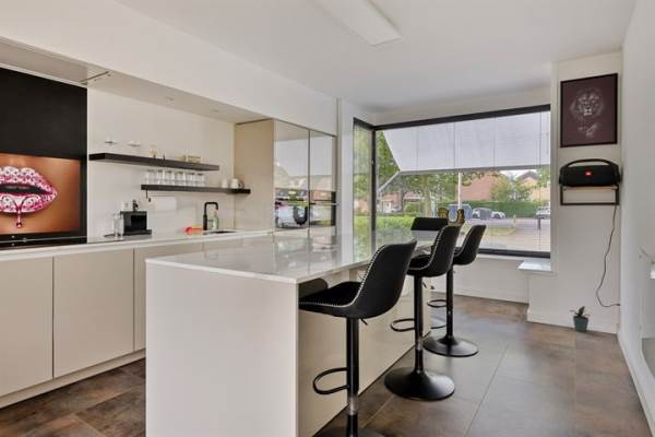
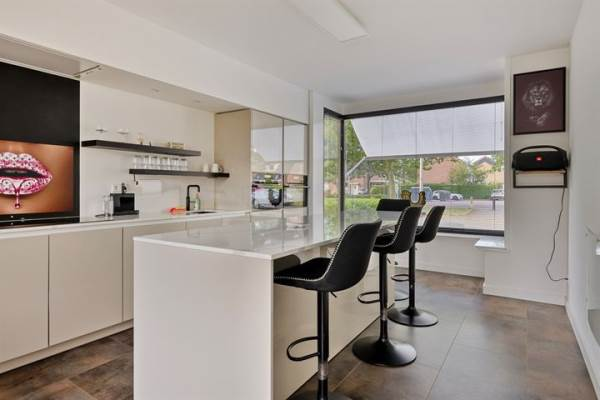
- potted plant [568,305,592,333]
